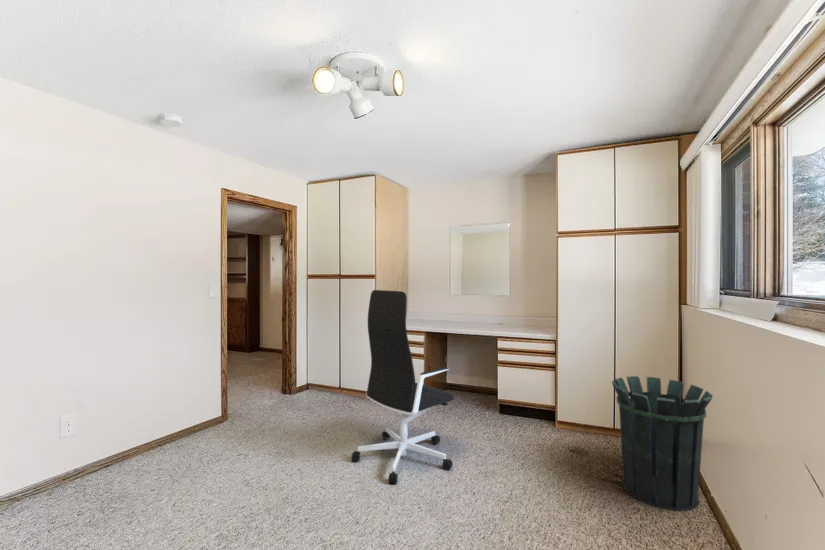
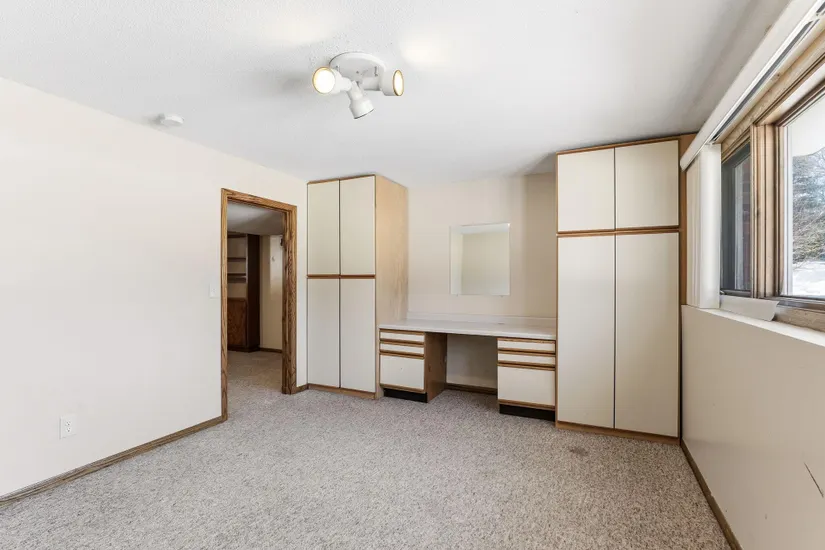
- office chair [351,289,455,485]
- waste bin [611,375,714,512]
